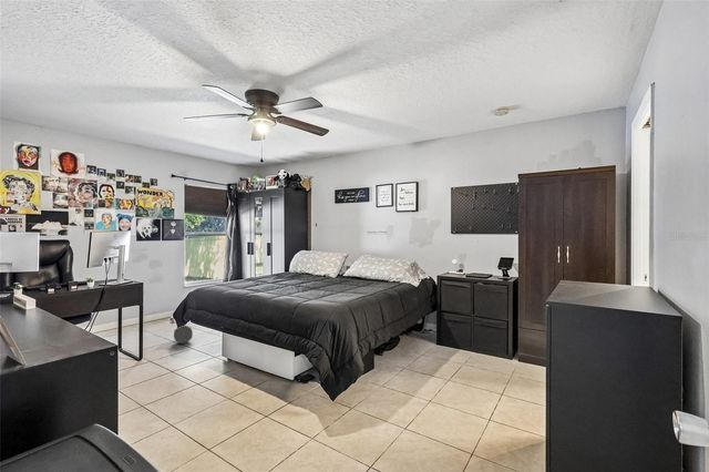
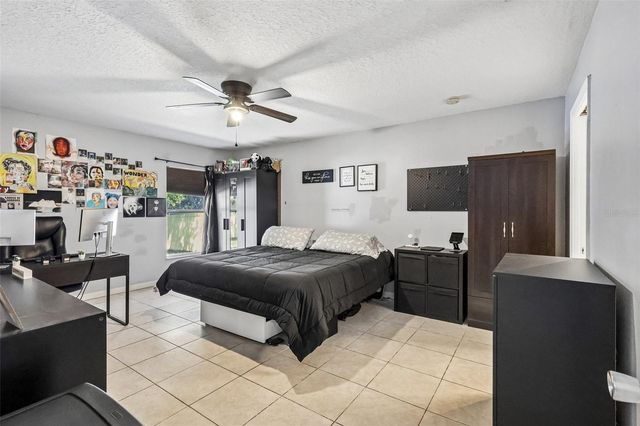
- ball [173,325,194,345]
